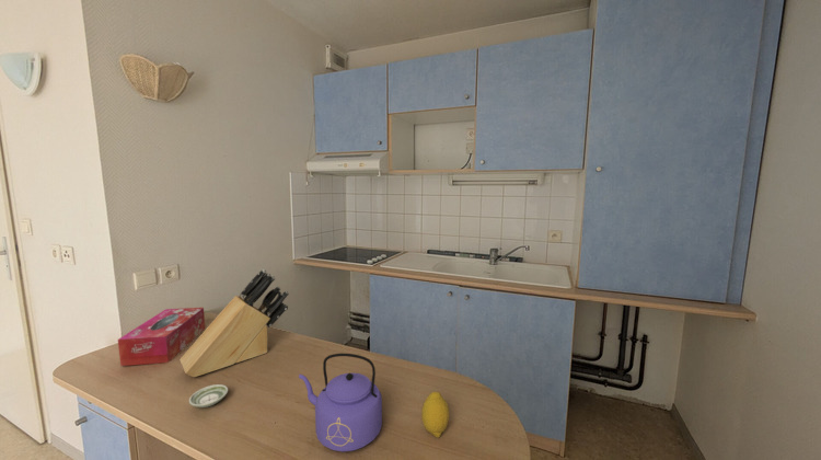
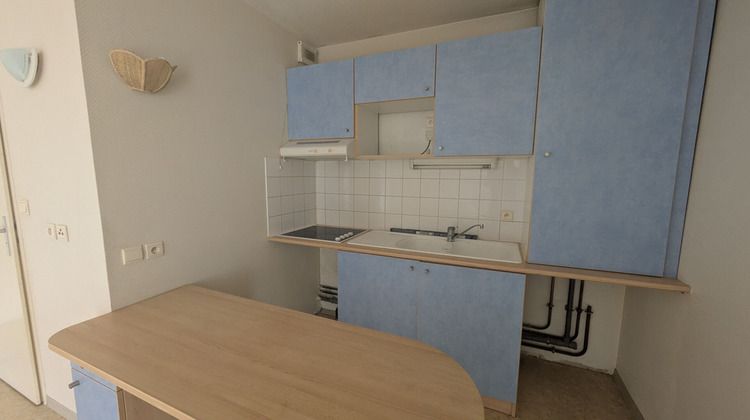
- saucer [188,383,229,409]
- fruit [420,391,450,438]
- kettle [298,353,383,452]
- tissue box [117,307,206,367]
- knife block [178,268,290,378]
